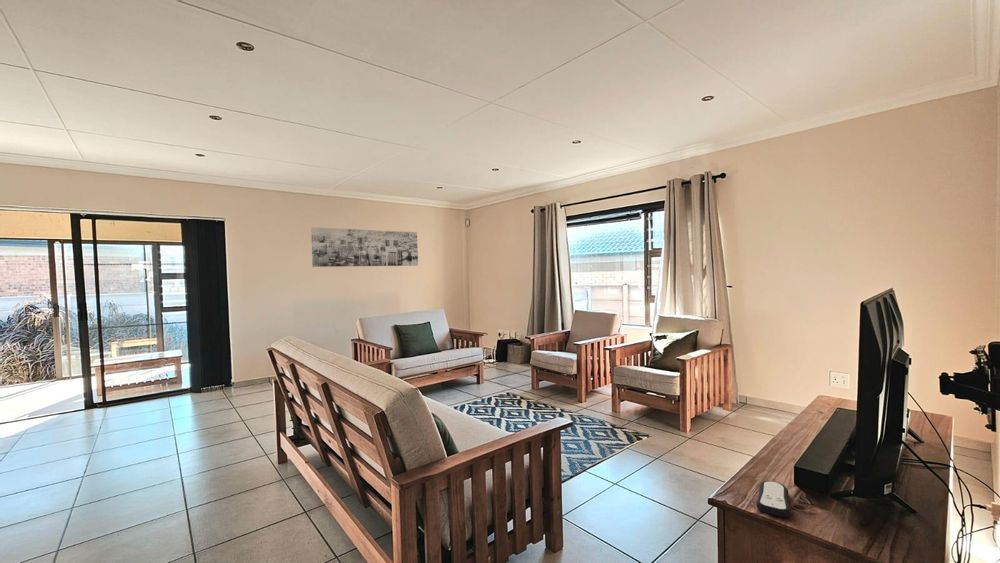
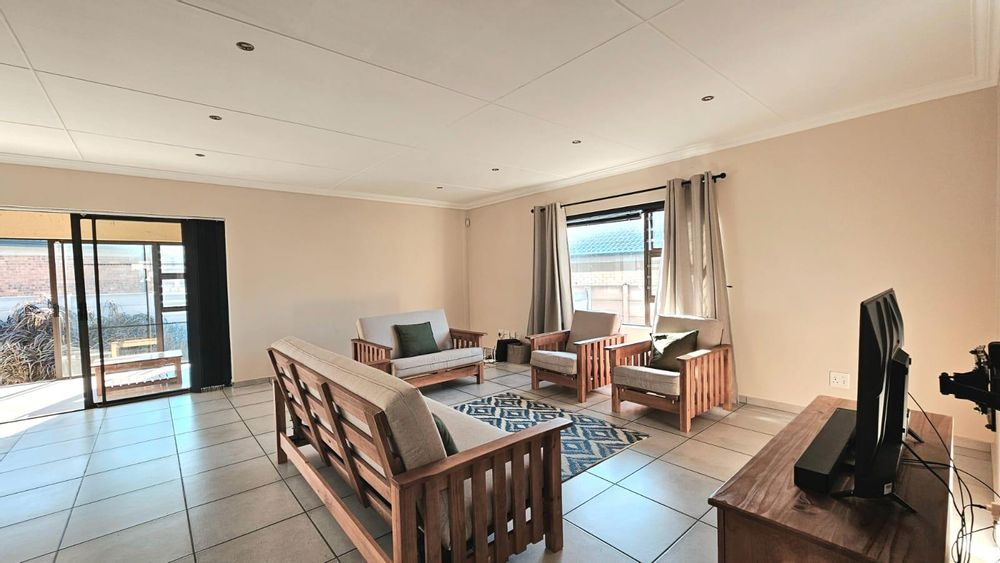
- wall art [310,226,419,268]
- remote control [755,480,792,518]
